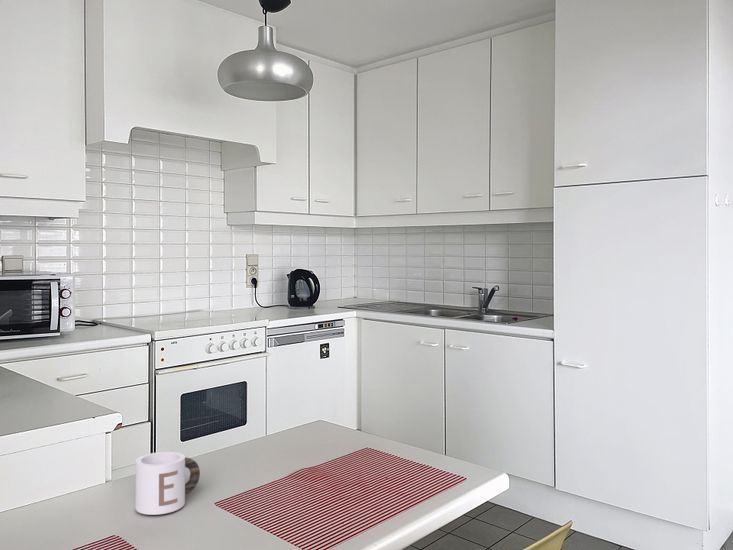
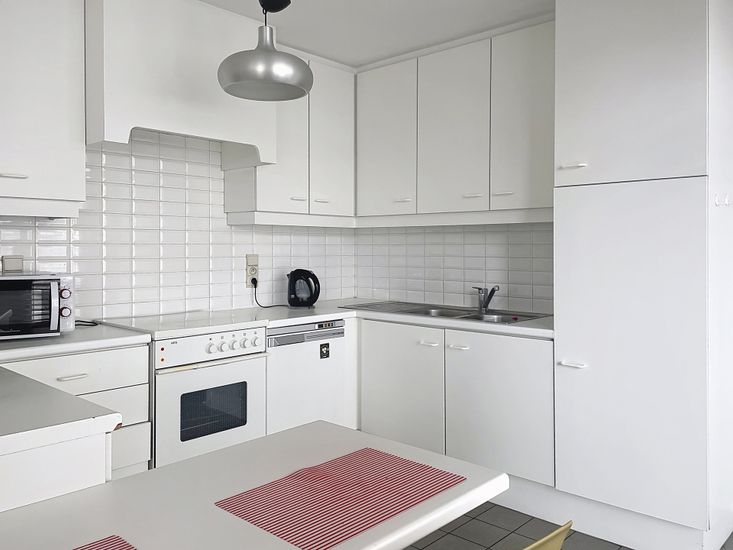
- mug [134,451,201,516]
